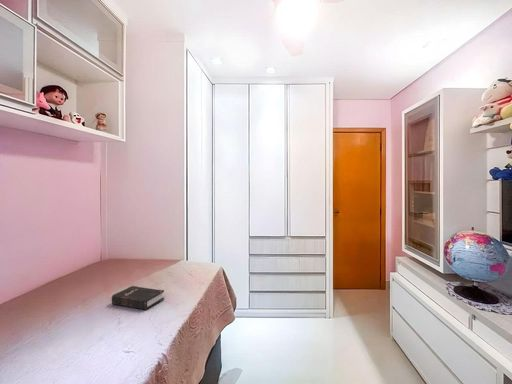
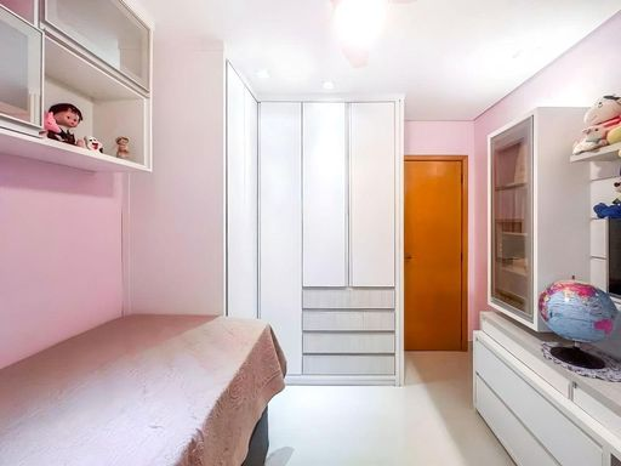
- hardback book [111,285,165,311]
